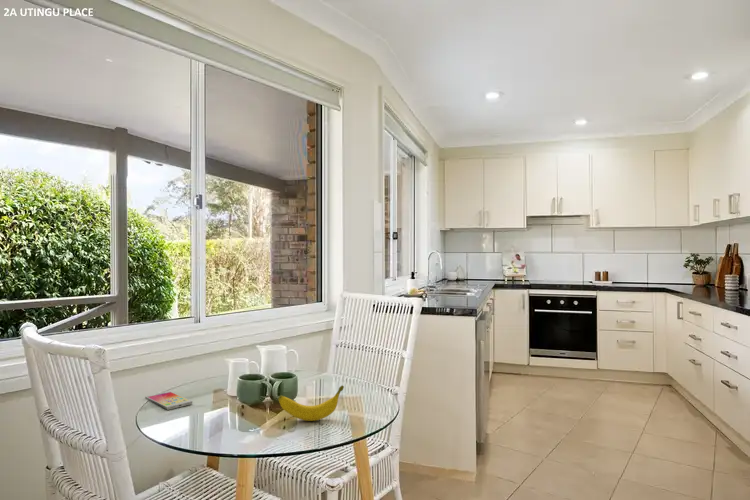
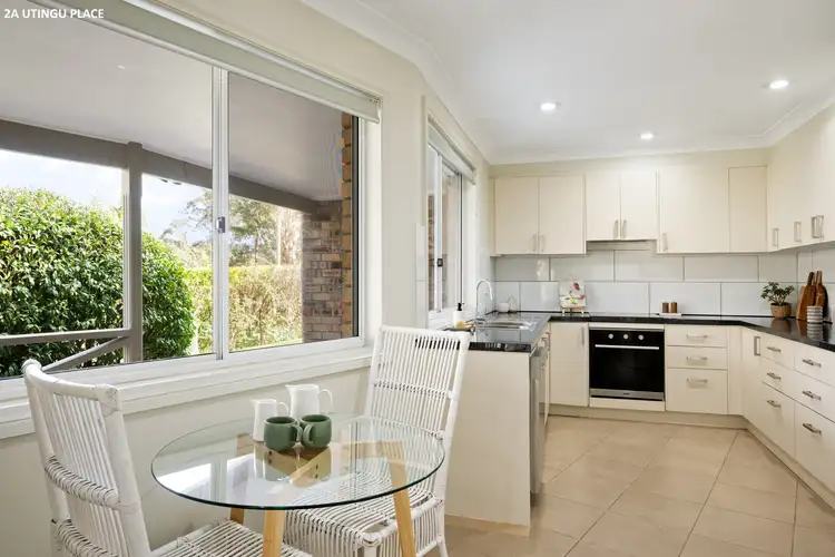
- banana [277,384,345,422]
- smartphone [144,390,193,411]
